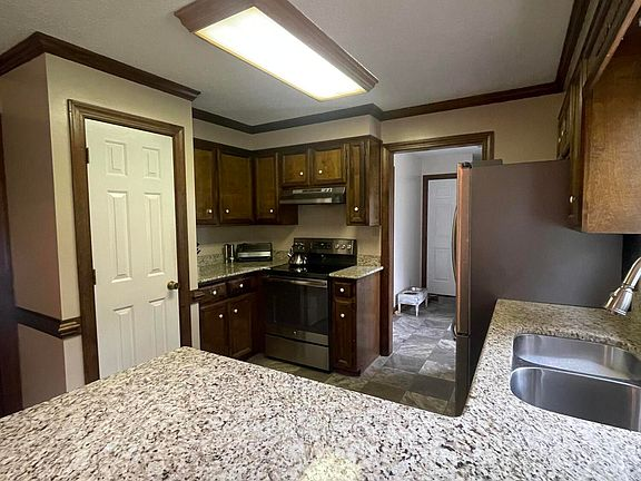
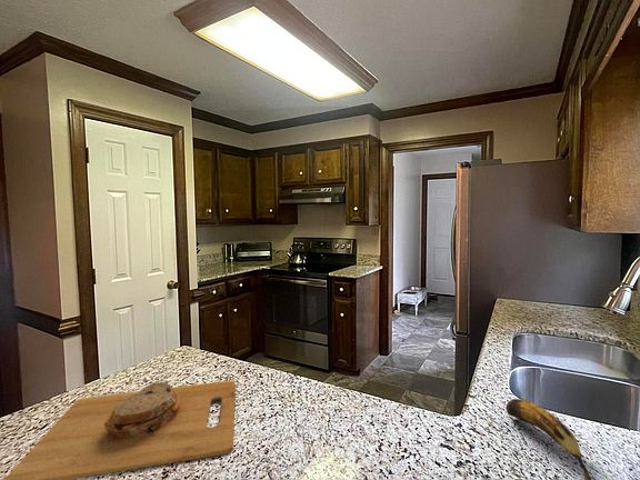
+ cutting board [3,380,237,480]
+ banana [504,398,592,480]
